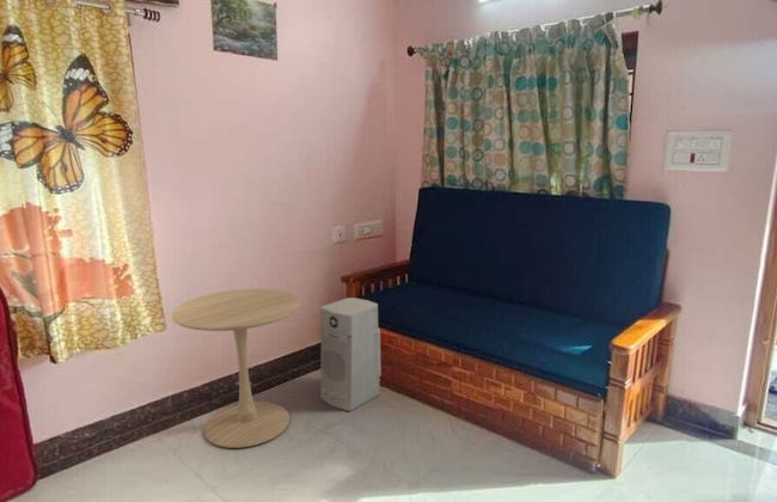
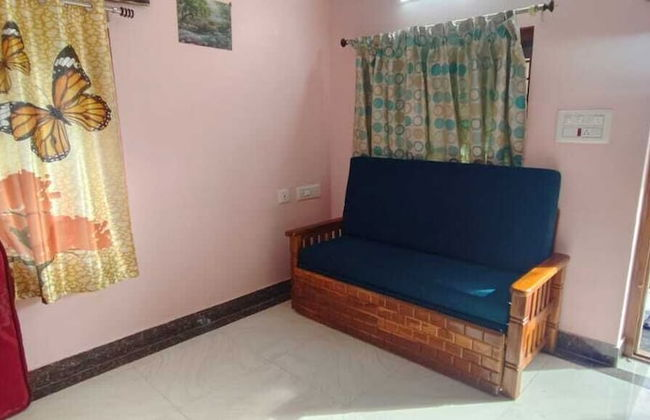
- air purifier [319,296,383,412]
- side table [171,288,301,449]
